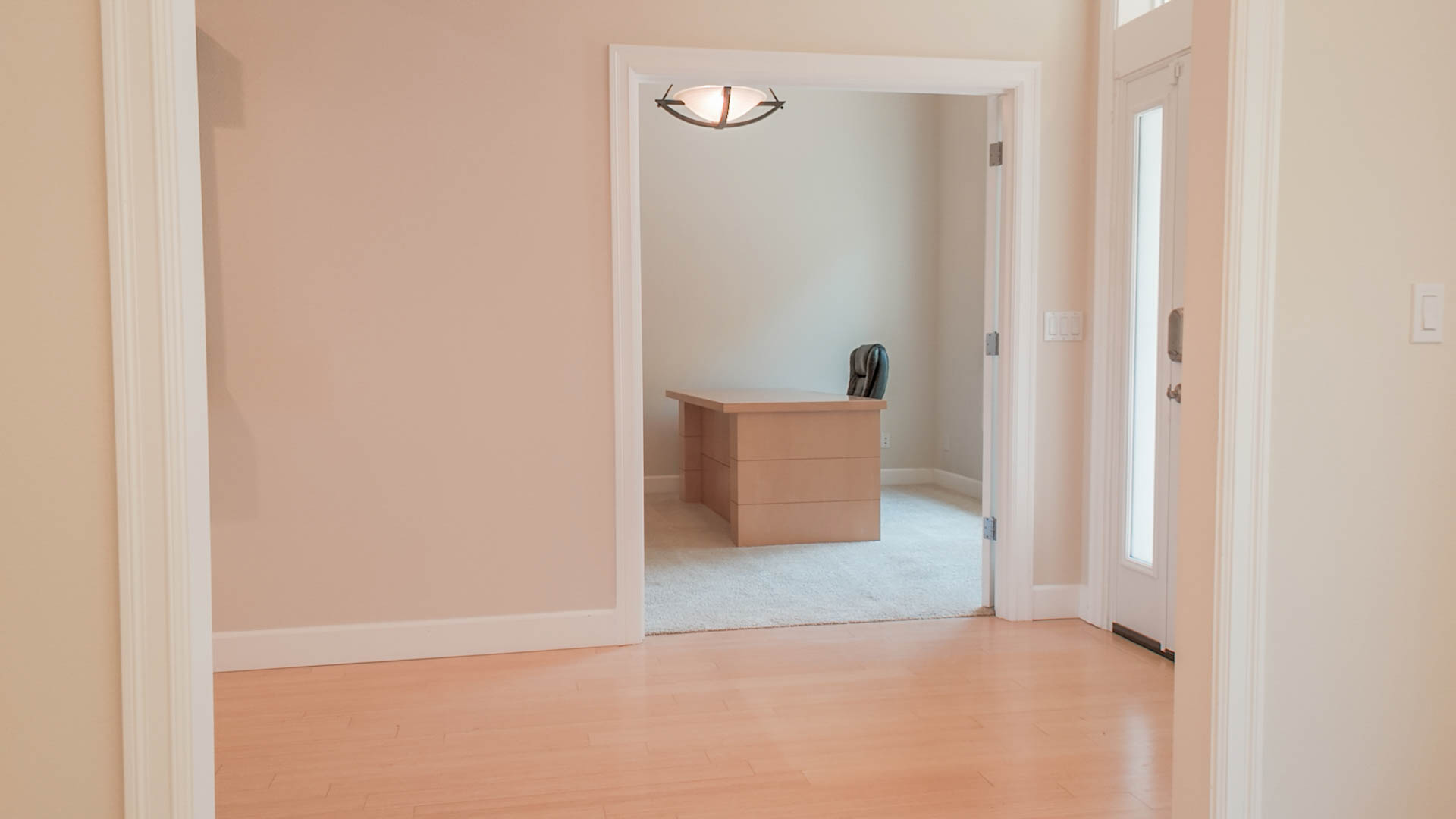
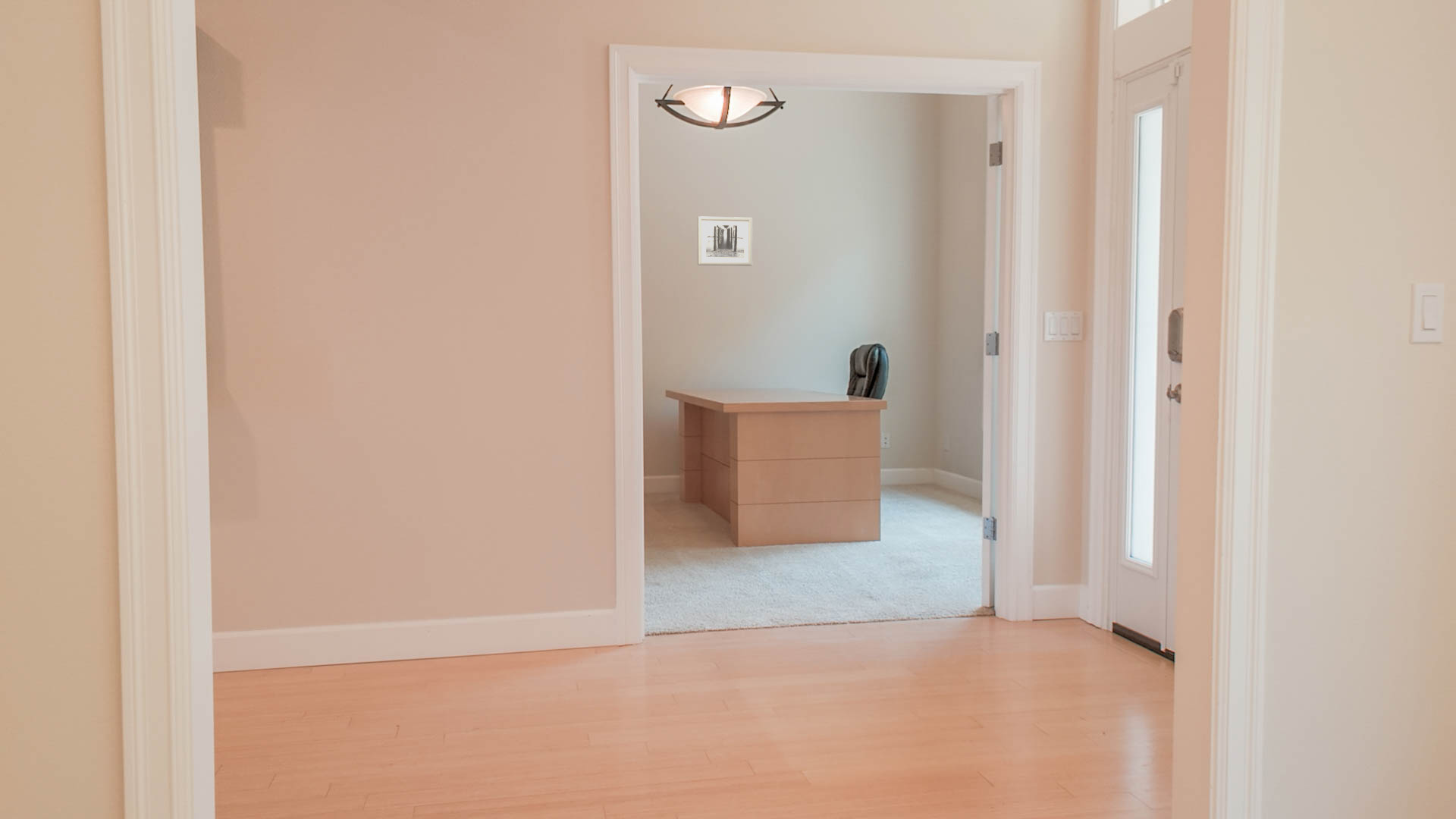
+ wall art [697,215,753,266]
